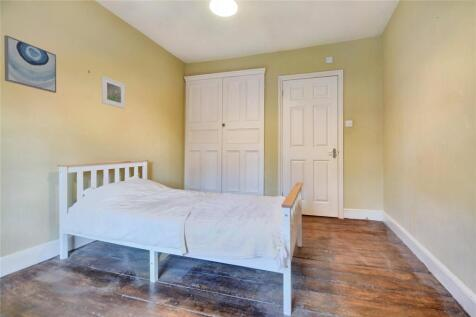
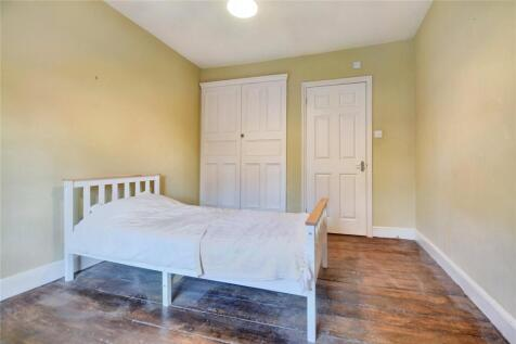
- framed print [101,75,126,109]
- wall art [3,34,57,94]
